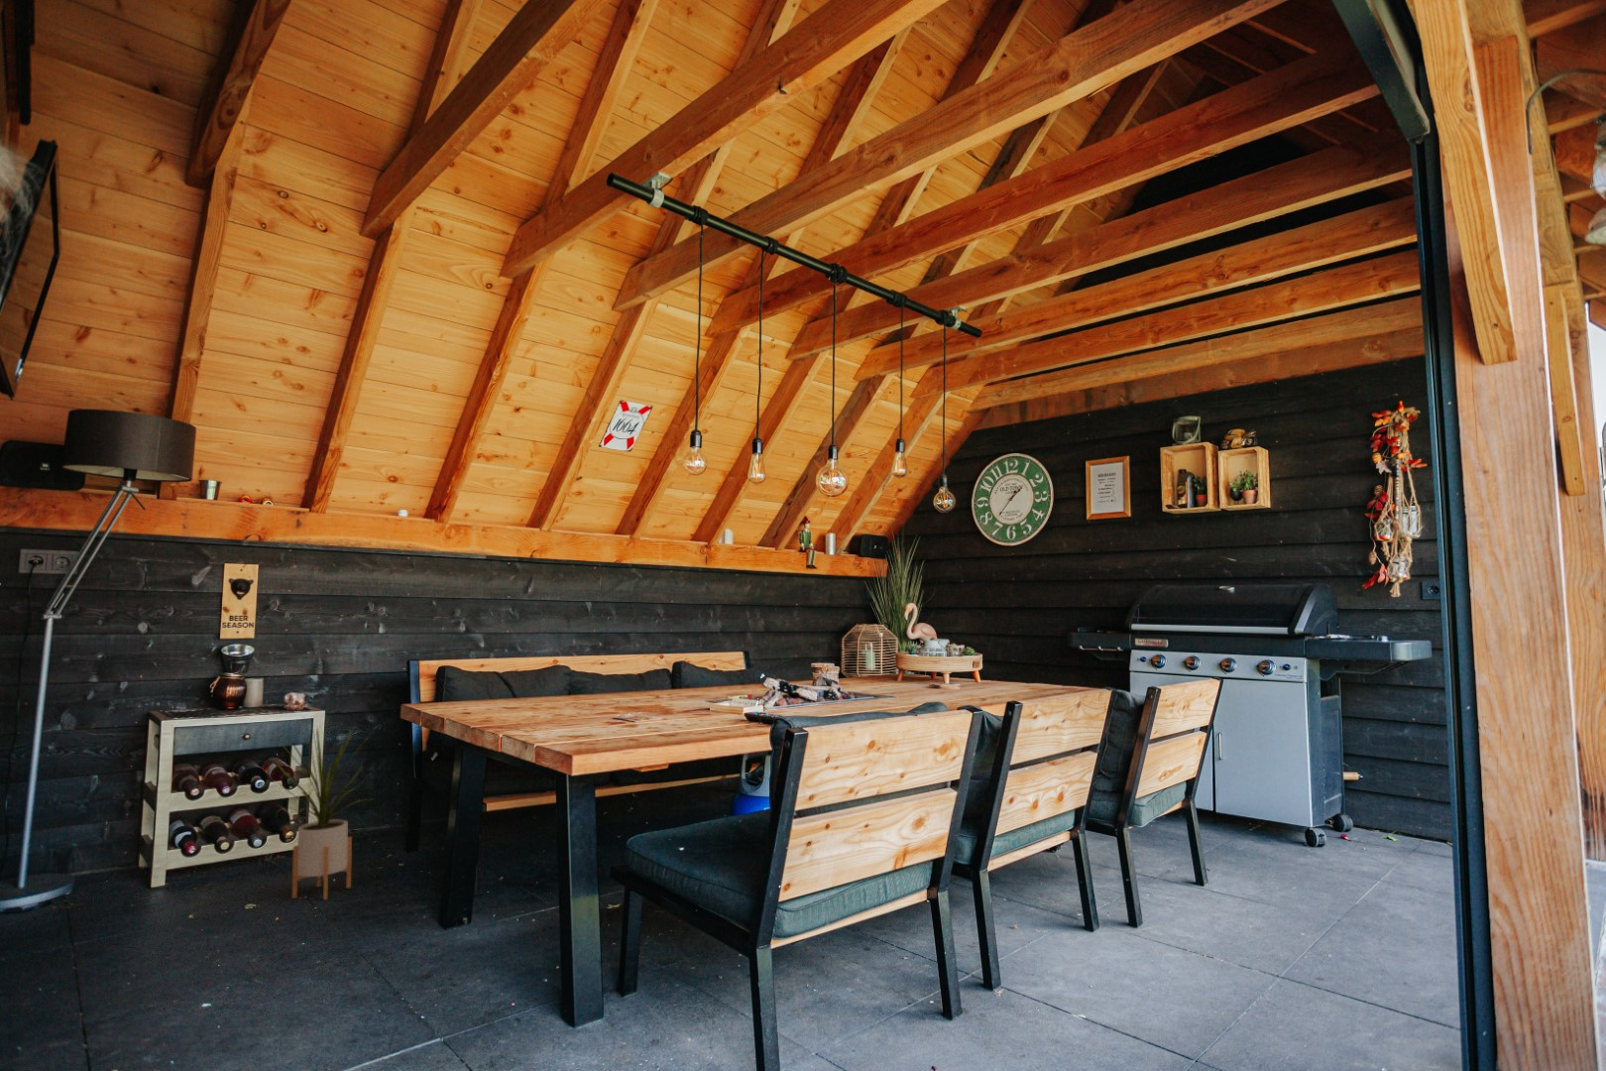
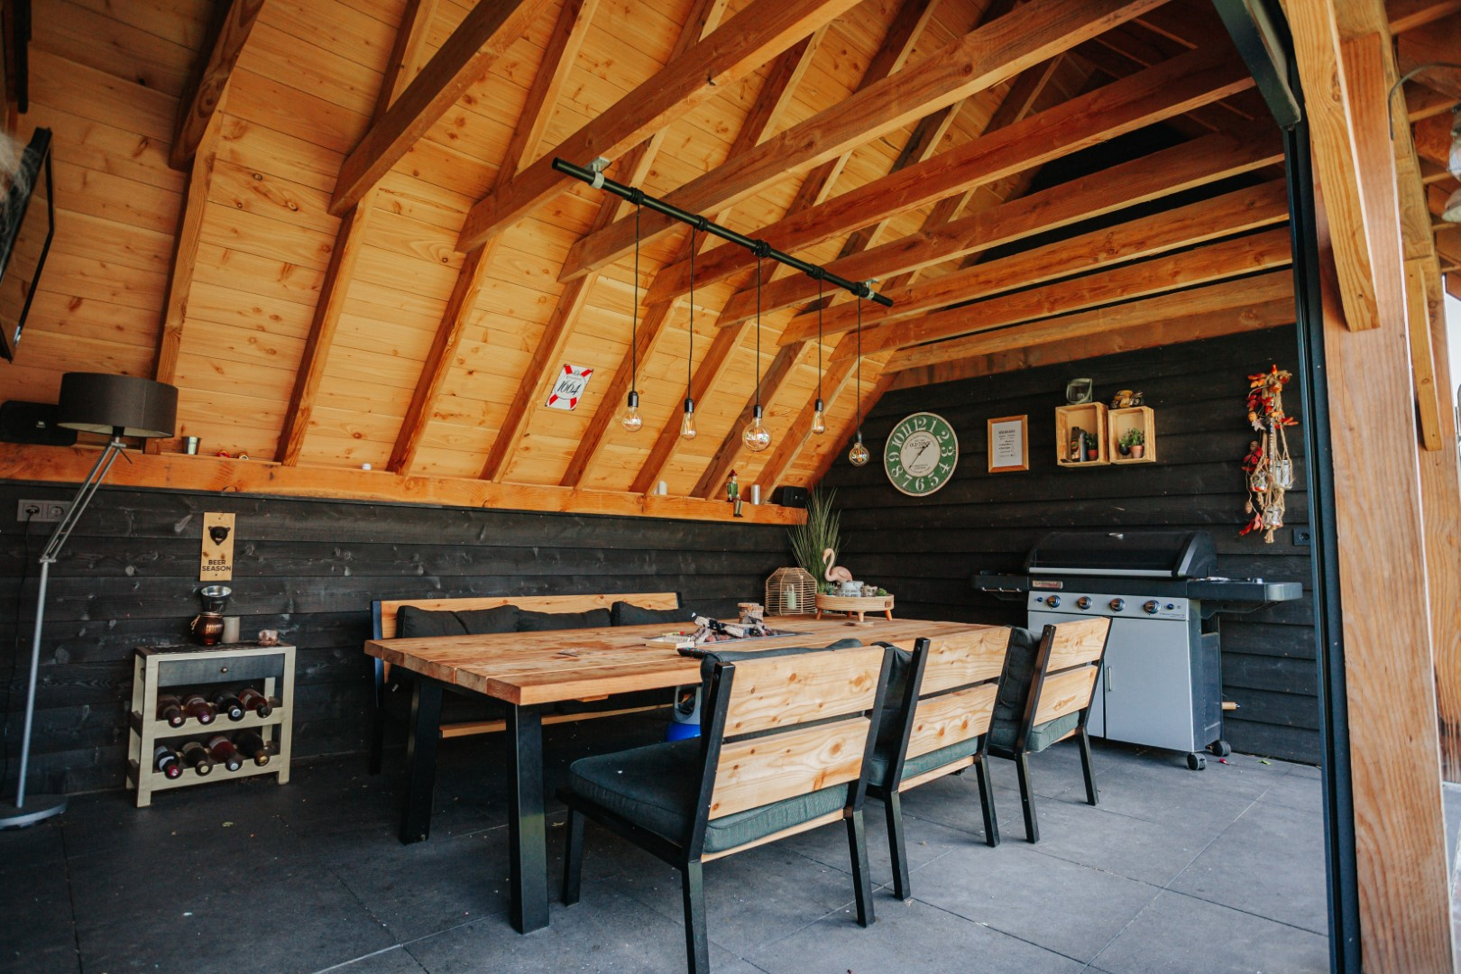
- house plant [274,716,375,900]
